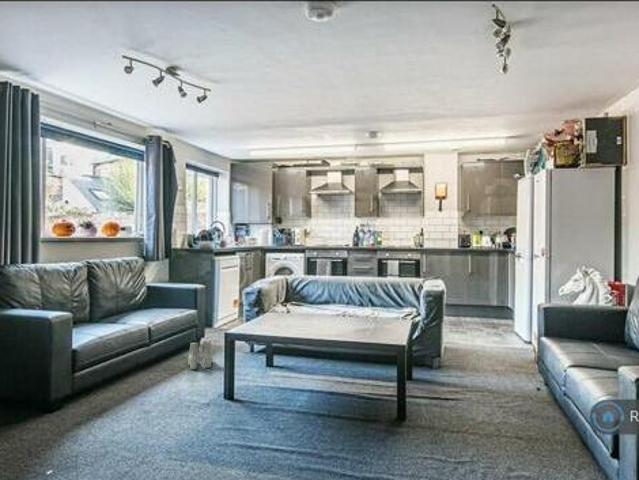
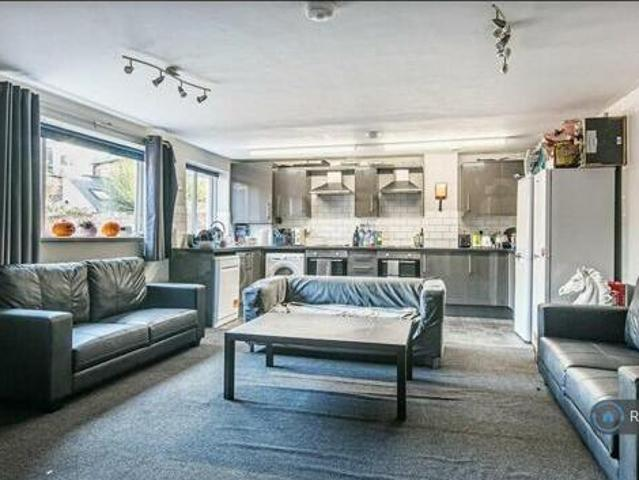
- boots [187,340,214,371]
